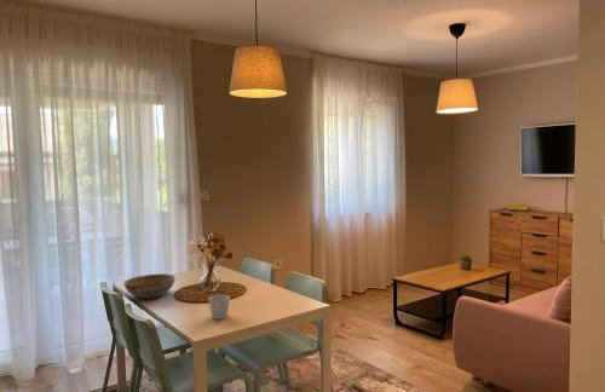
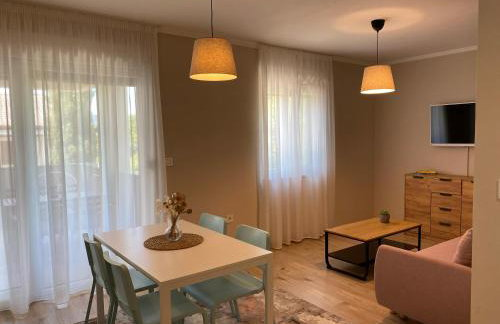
- bowl [123,273,175,300]
- mug [208,294,231,321]
